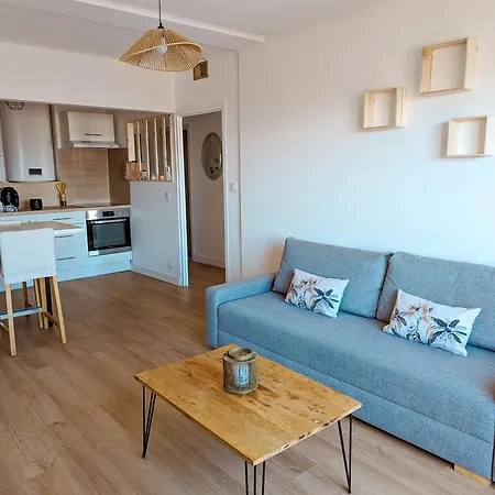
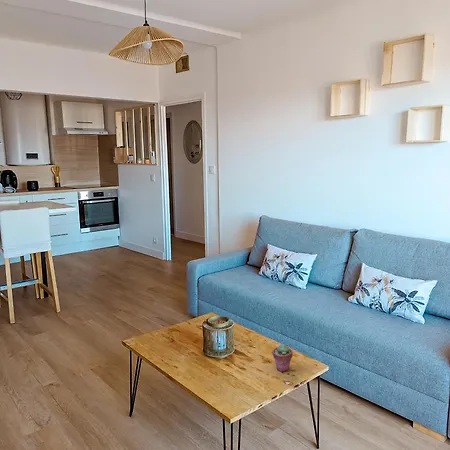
+ potted succulent [271,343,294,373]
